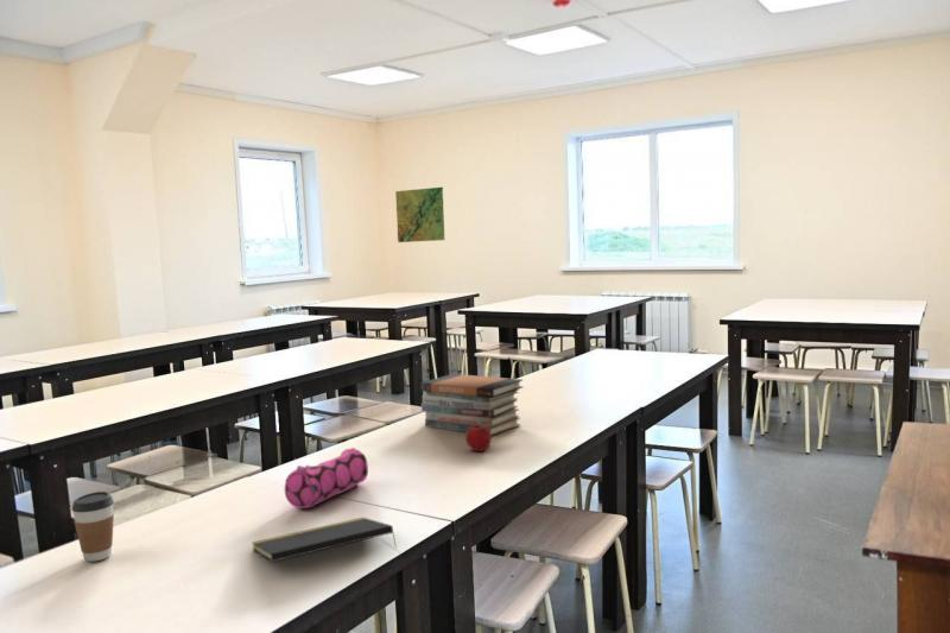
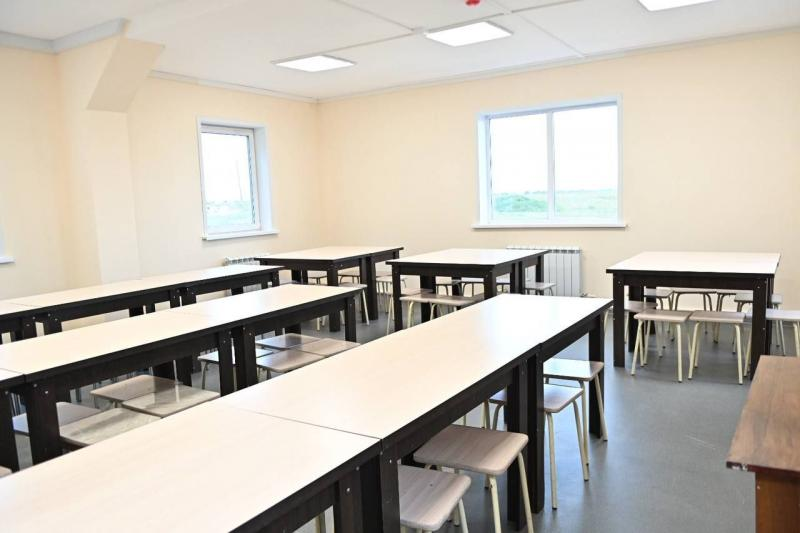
- apple [464,423,493,452]
- book stack [419,373,524,437]
- notepad [251,517,398,563]
- coffee cup [70,490,115,563]
- pencil case [284,447,369,509]
- map [394,186,445,243]
